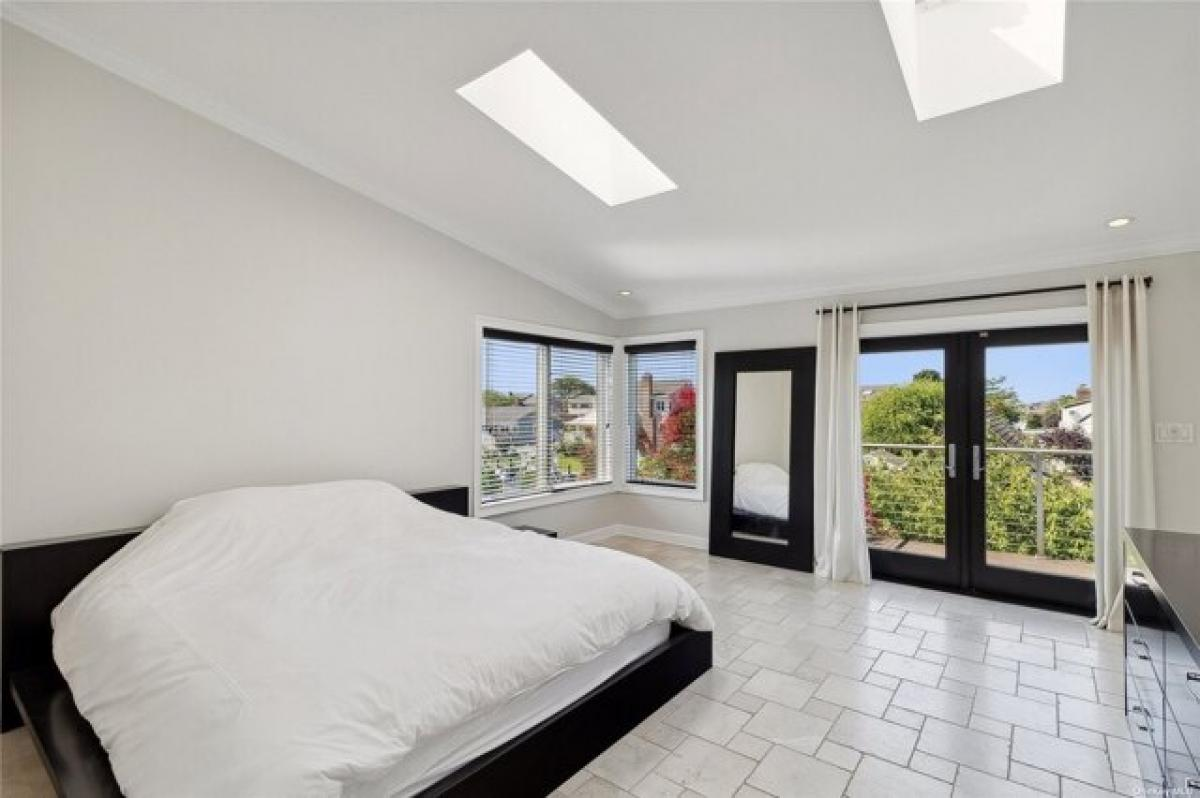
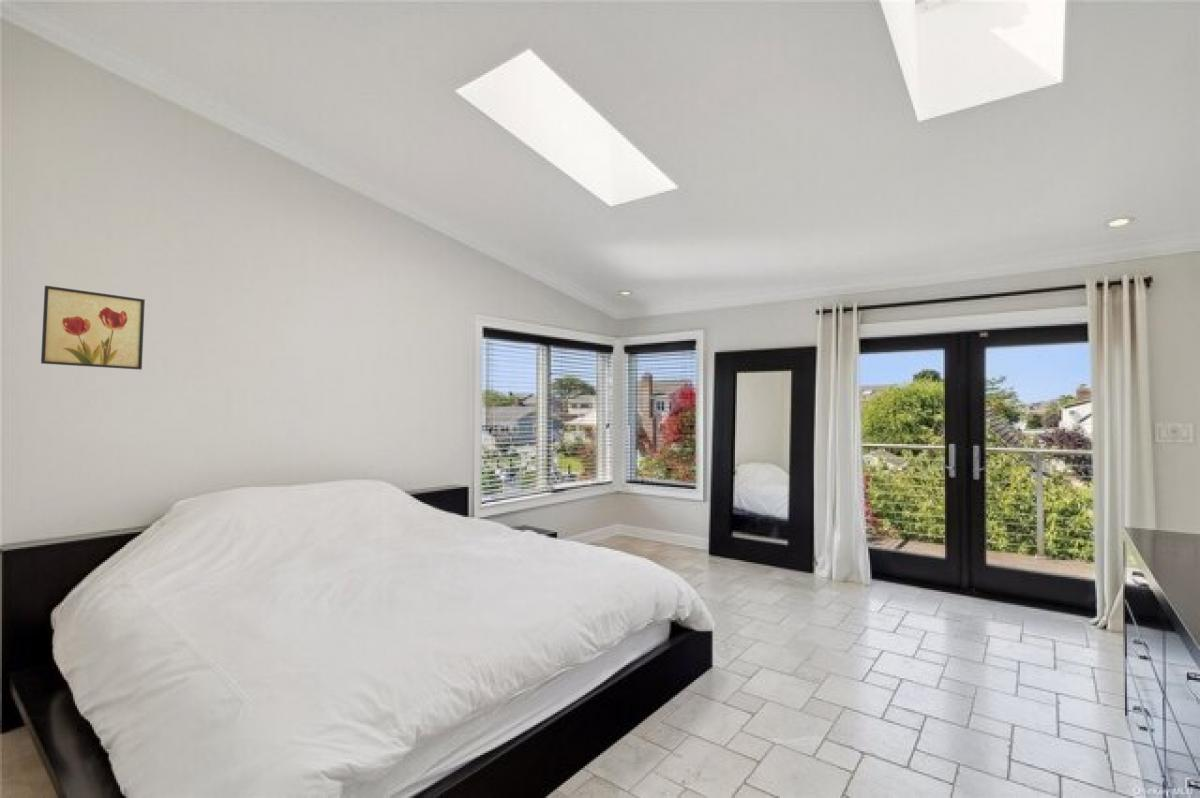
+ wall art [40,285,146,371]
